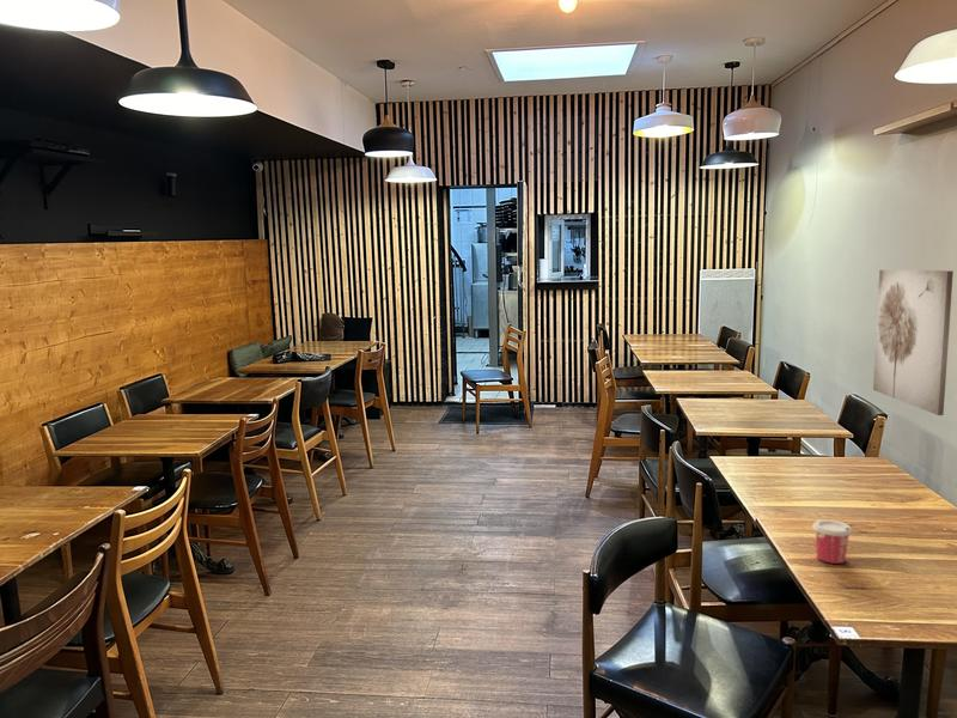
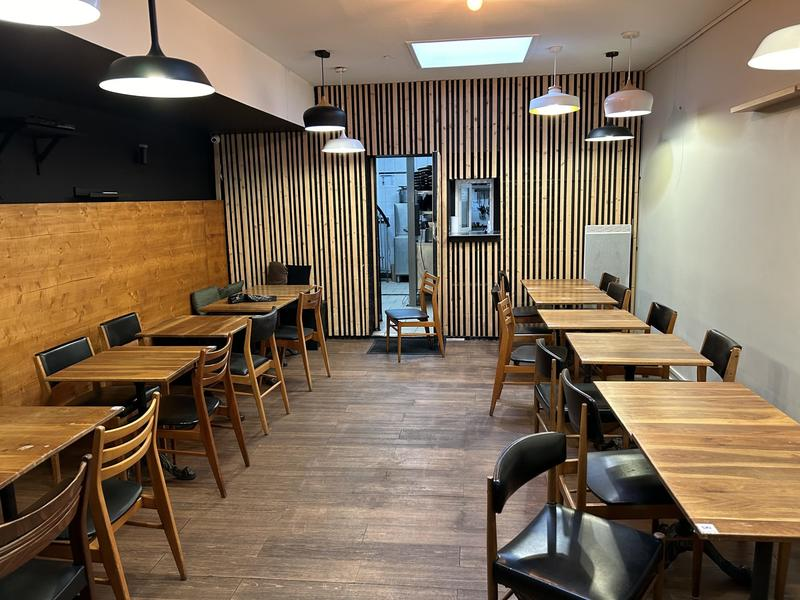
- cup [811,518,853,565]
- wall art [872,269,955,416]
